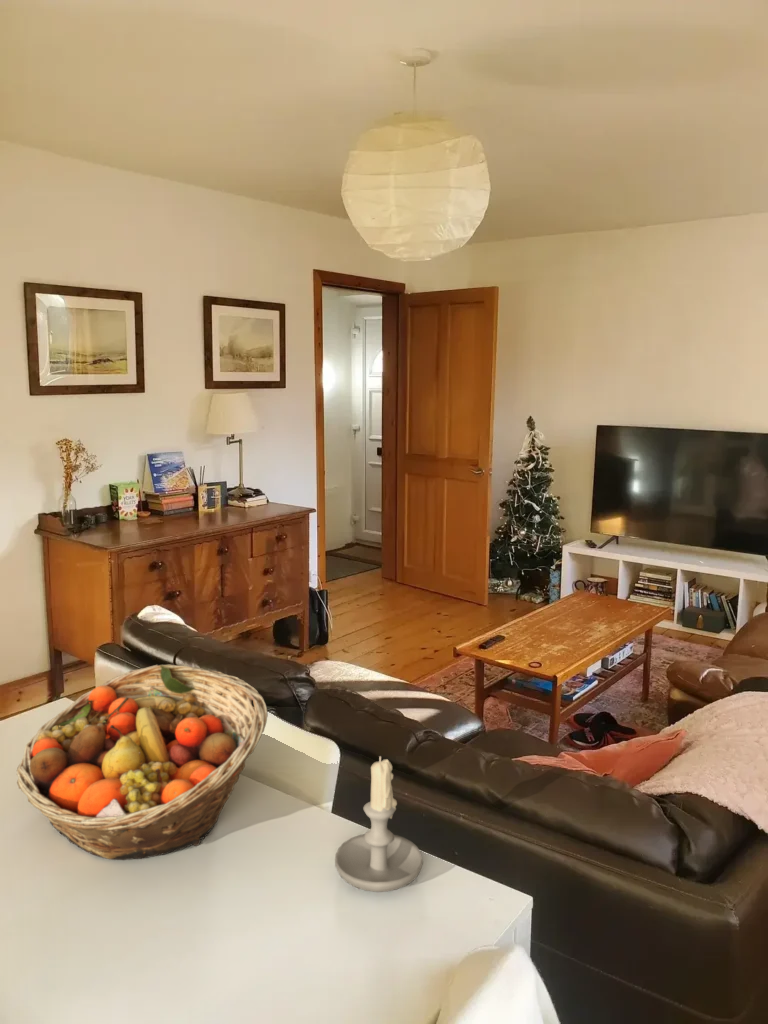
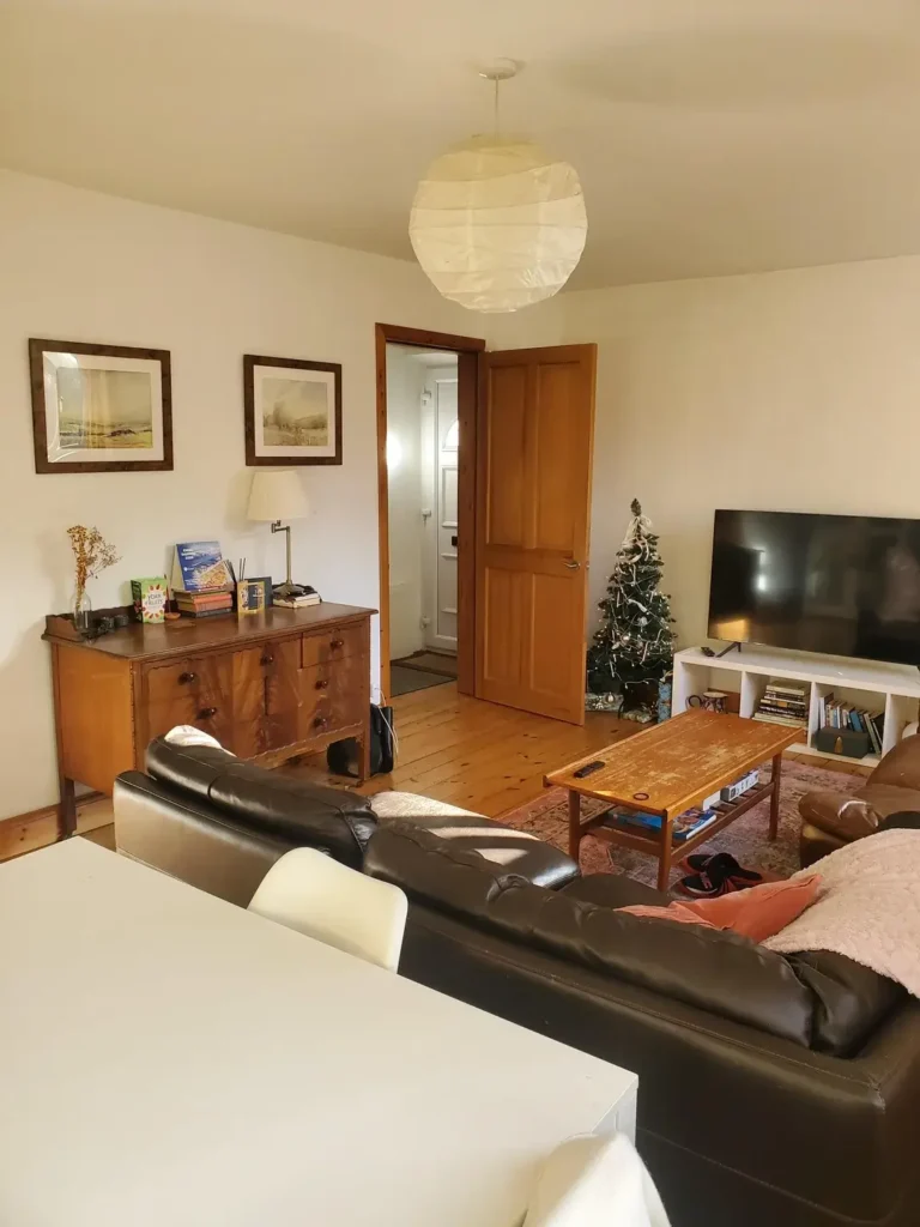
- fruit basket [16,663,269,861]
- candle [334,755,424,893]
